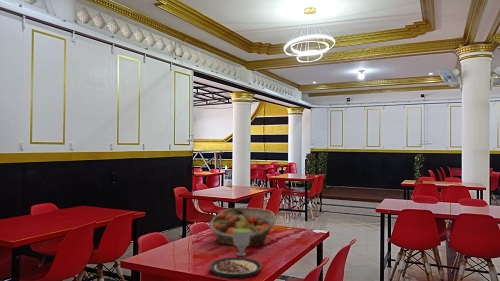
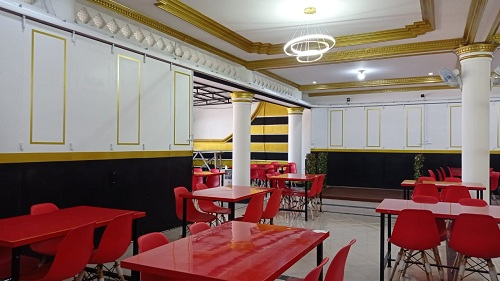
- plate [208,256,262,279]
- fruit basket [208,206,277,248]
- cup [233,228,251,257]
